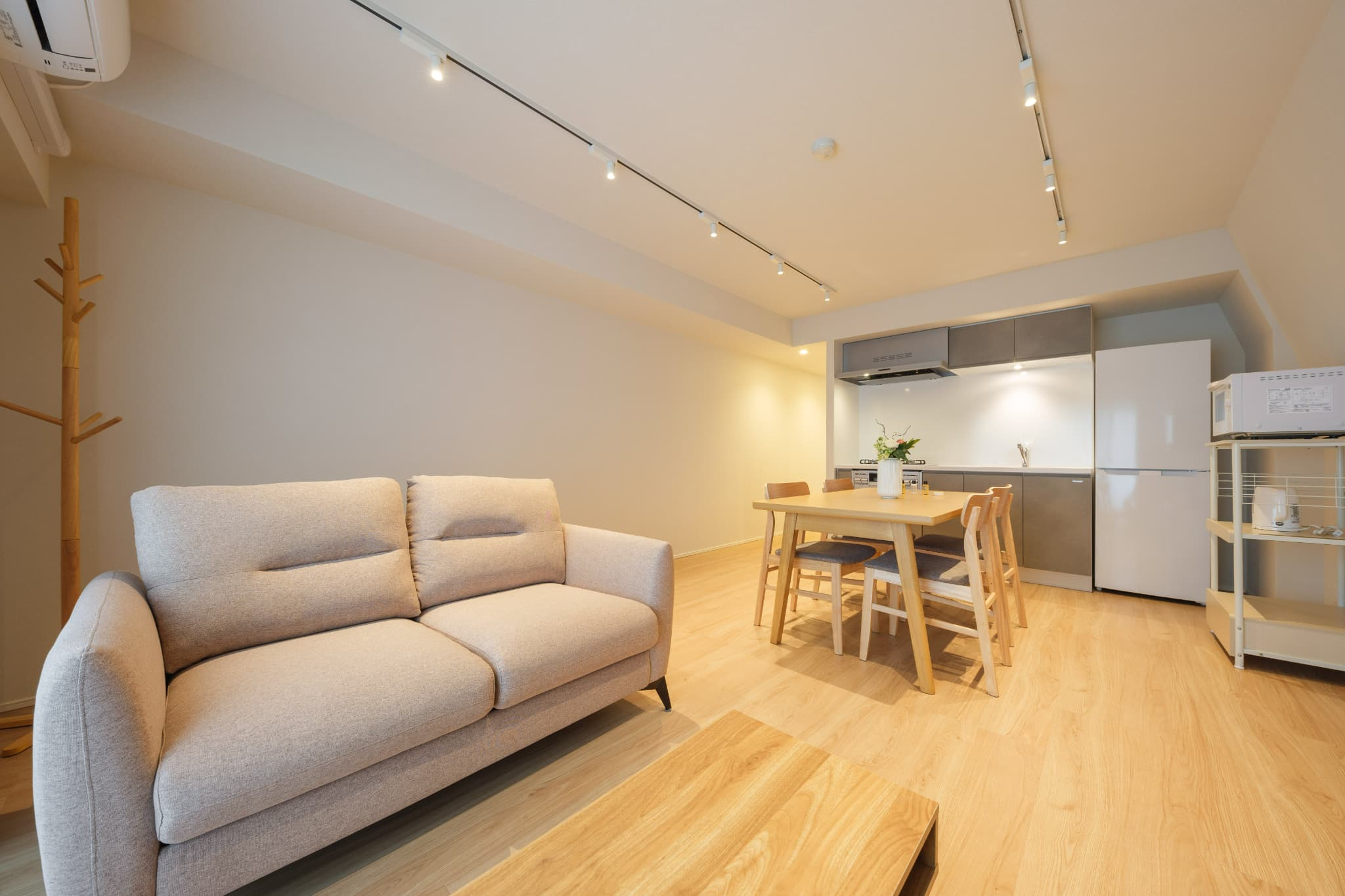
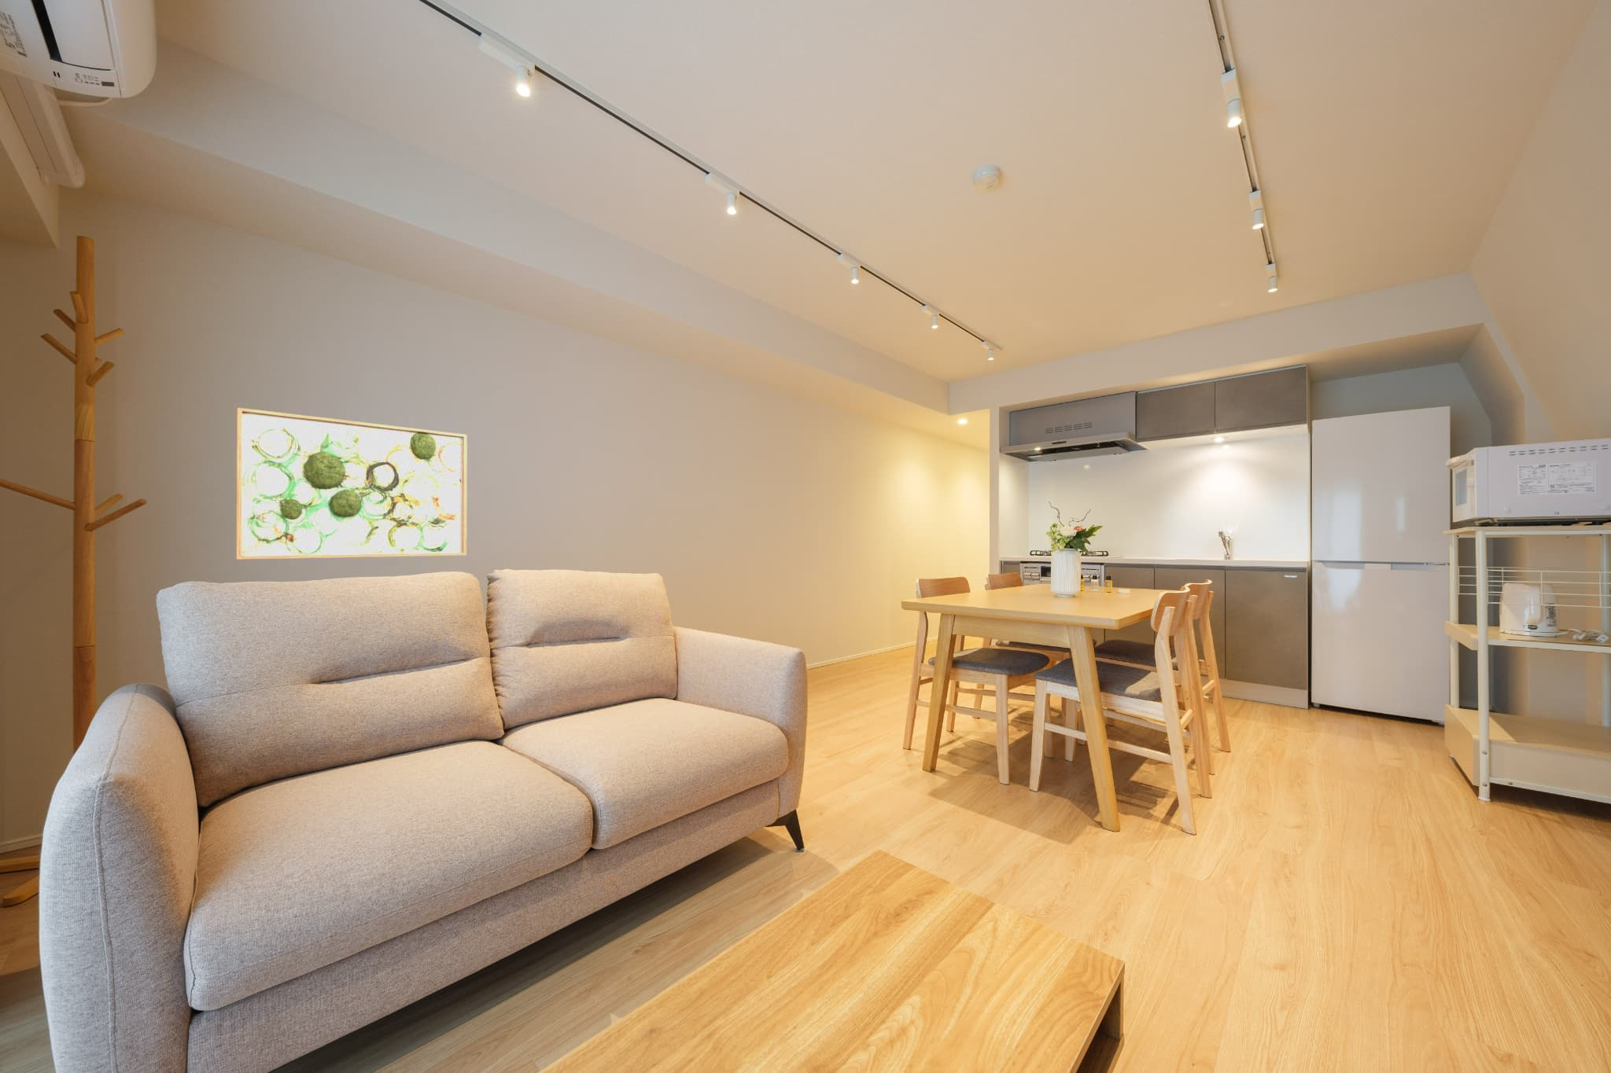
+ wall art [235,407,468,560]
